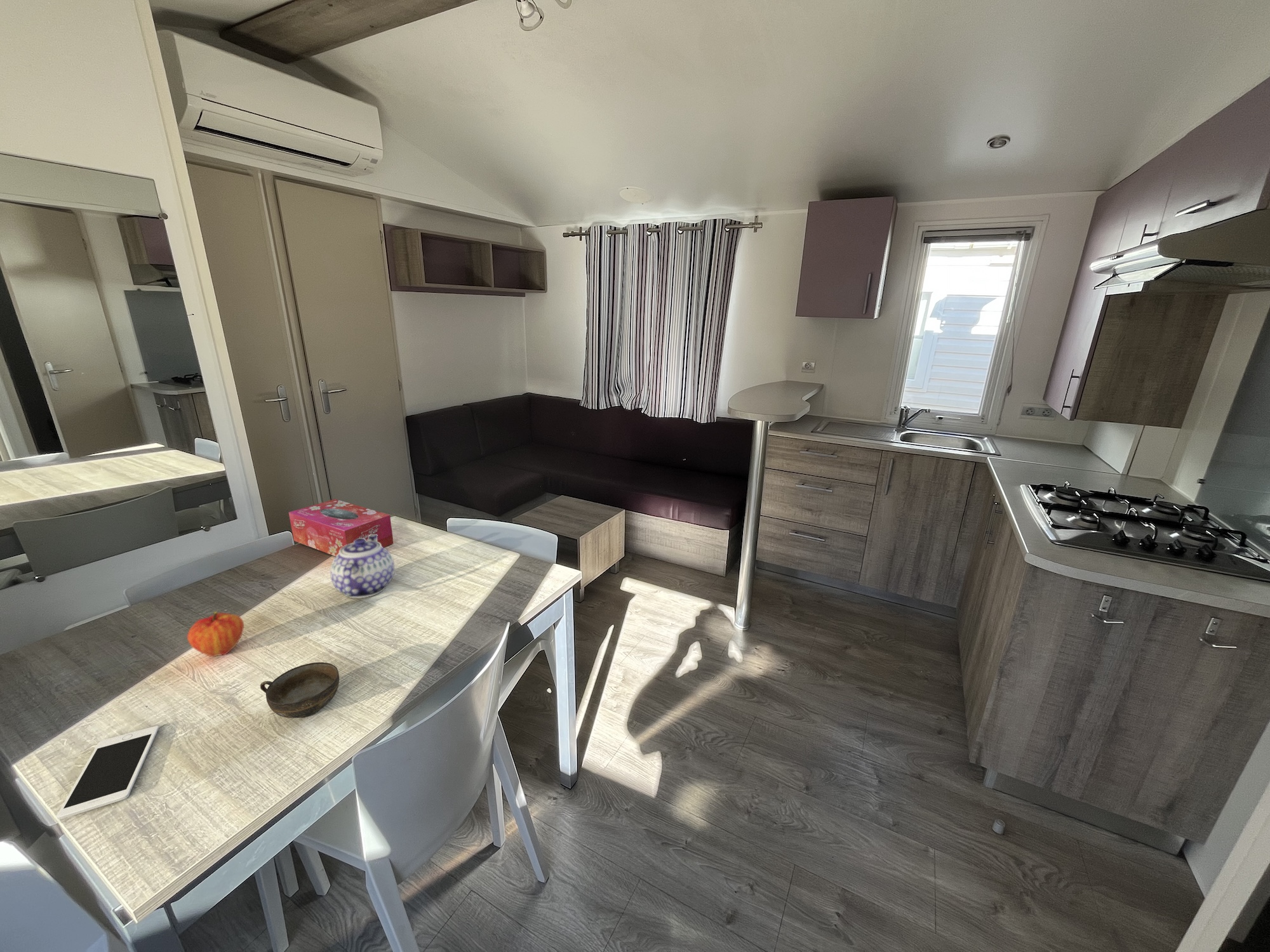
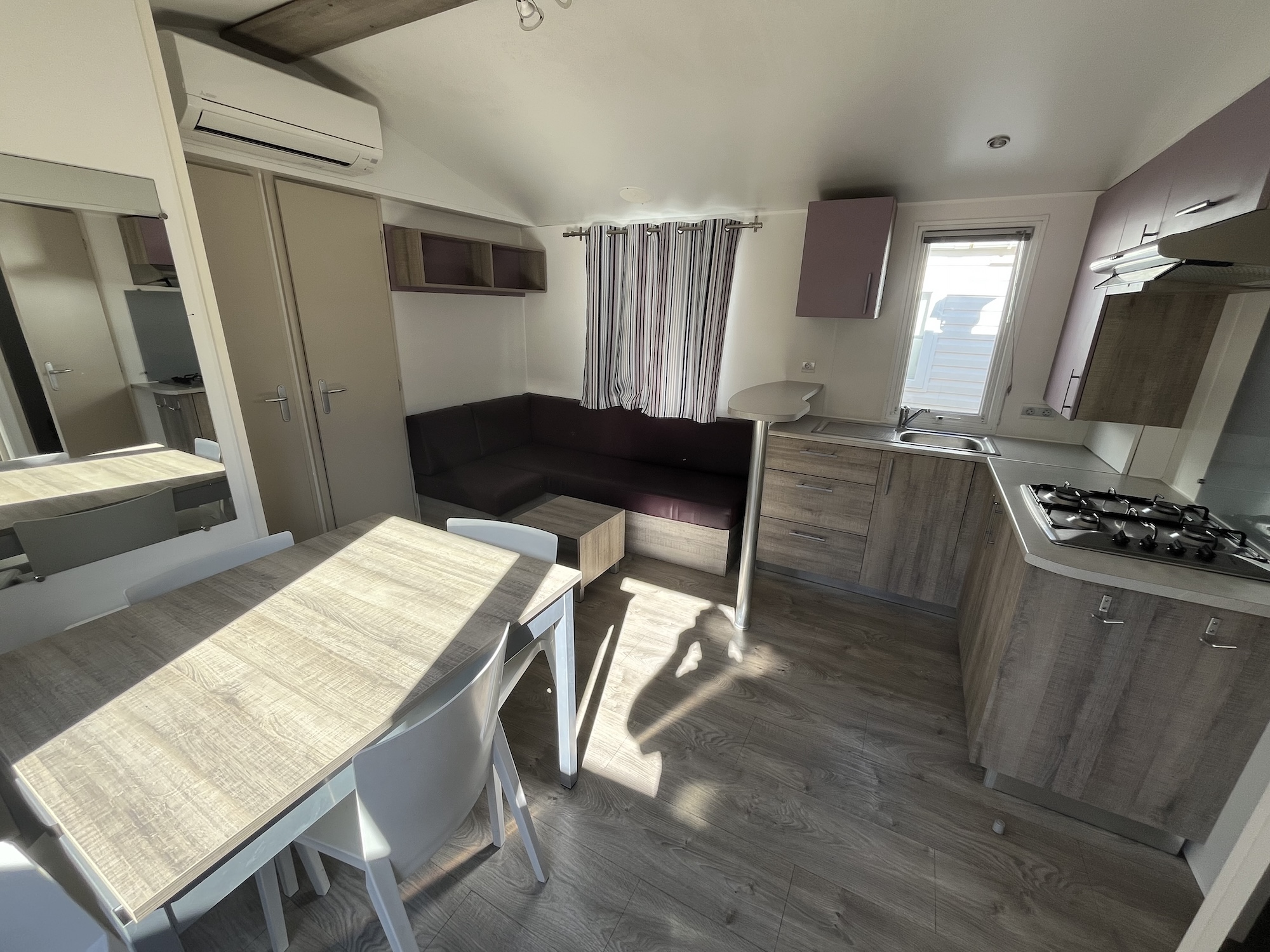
- teapot [330,534,395,598]
- cell phone [56,725,159,820]
- fruit [187,611,244,658]
- tissue box [288,498,394,557]
- cup [260,662,340,719]
